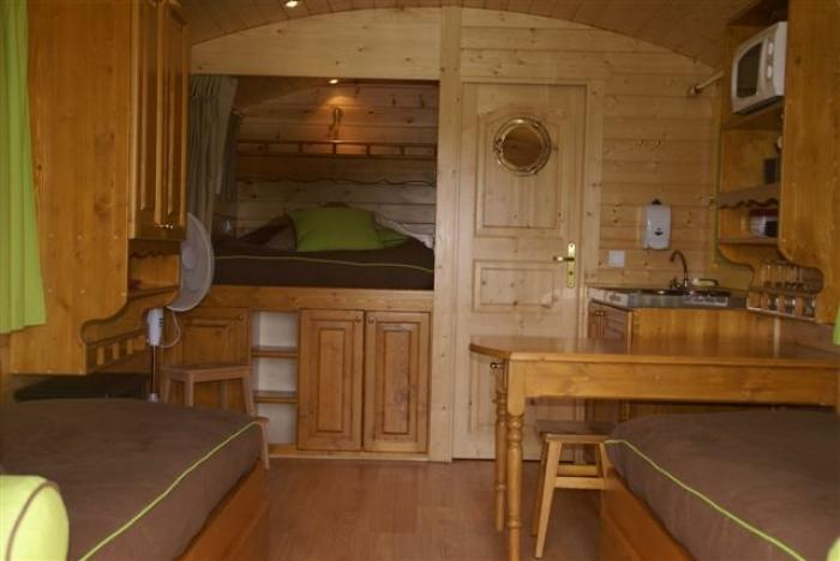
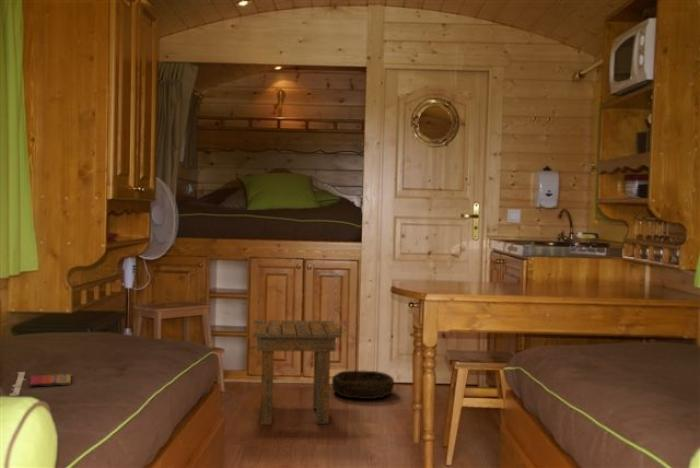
+ basket [331,370,395,400]
+ side table [251,319,342,425]
+ book [9,371,72,397]
